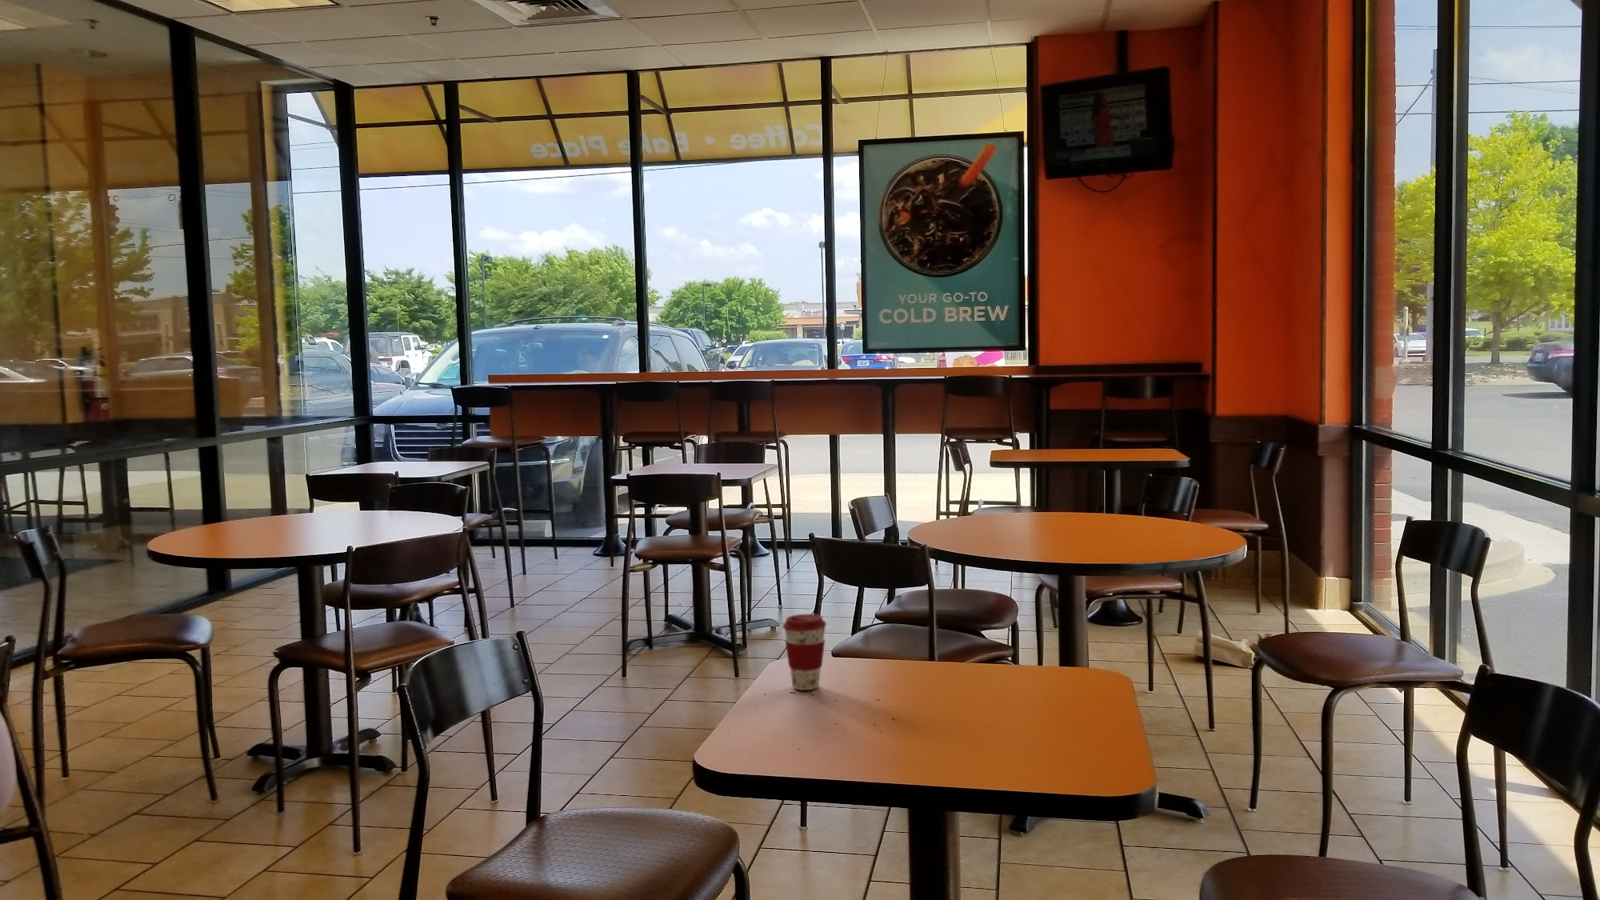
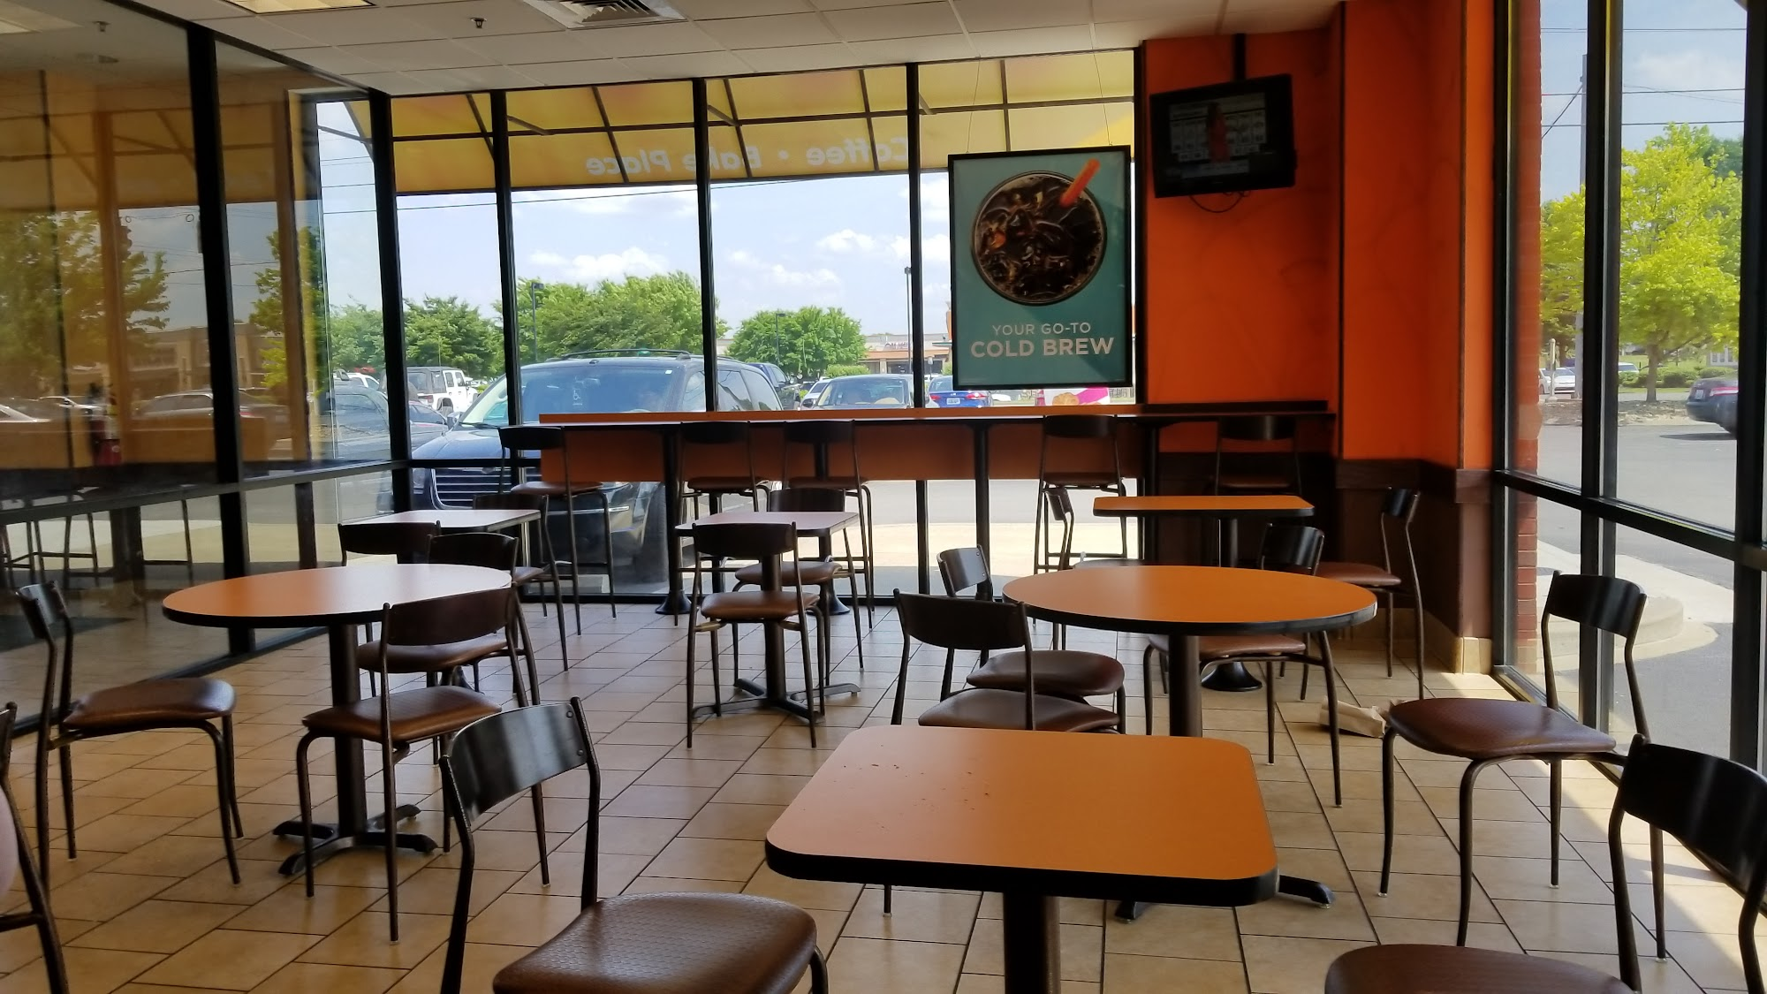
- coffee cup [781,613,827,691]
